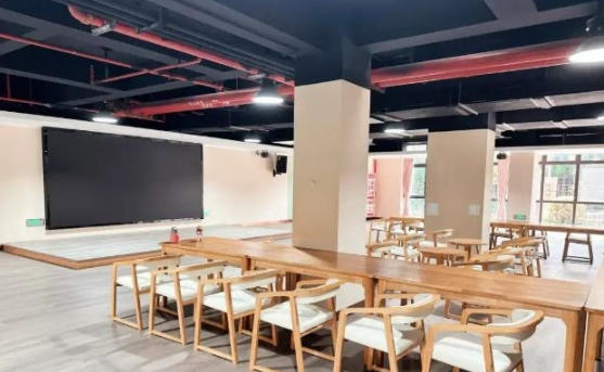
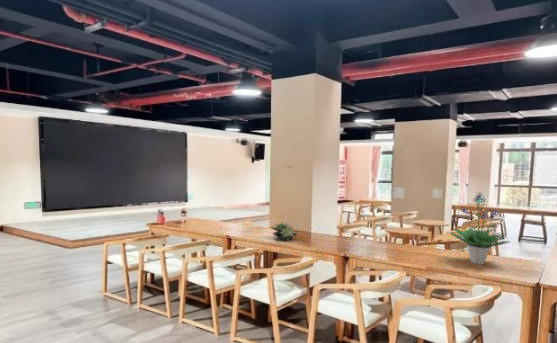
+ succulent plant [271,222,298,242]
+ potted plant [449,191,511,266]
